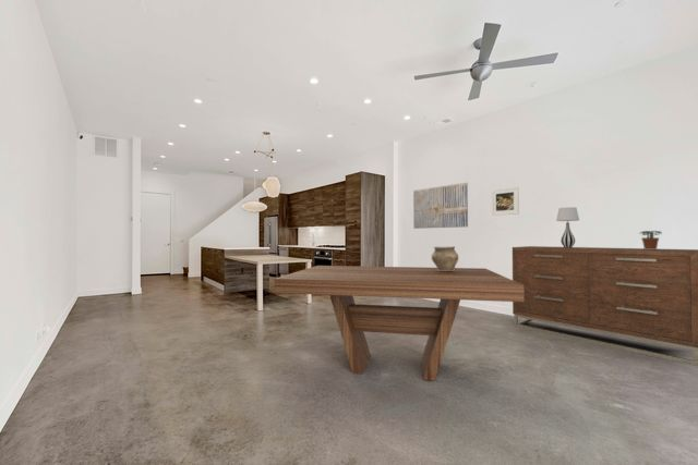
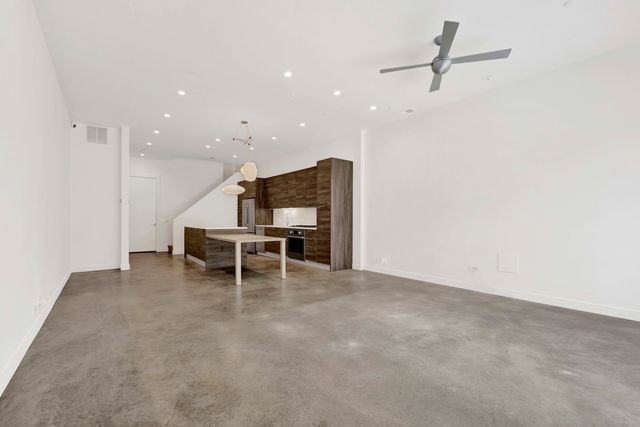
- dining table [274,265,524,382]
- dresser [512,245,698,367]
- pottery vessel [431,245,459,271]
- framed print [491,186,520,217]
- wall art [412,182,469,230]
- potted plant [638,230,663,249]
- table lamp [555,206,580,248]
